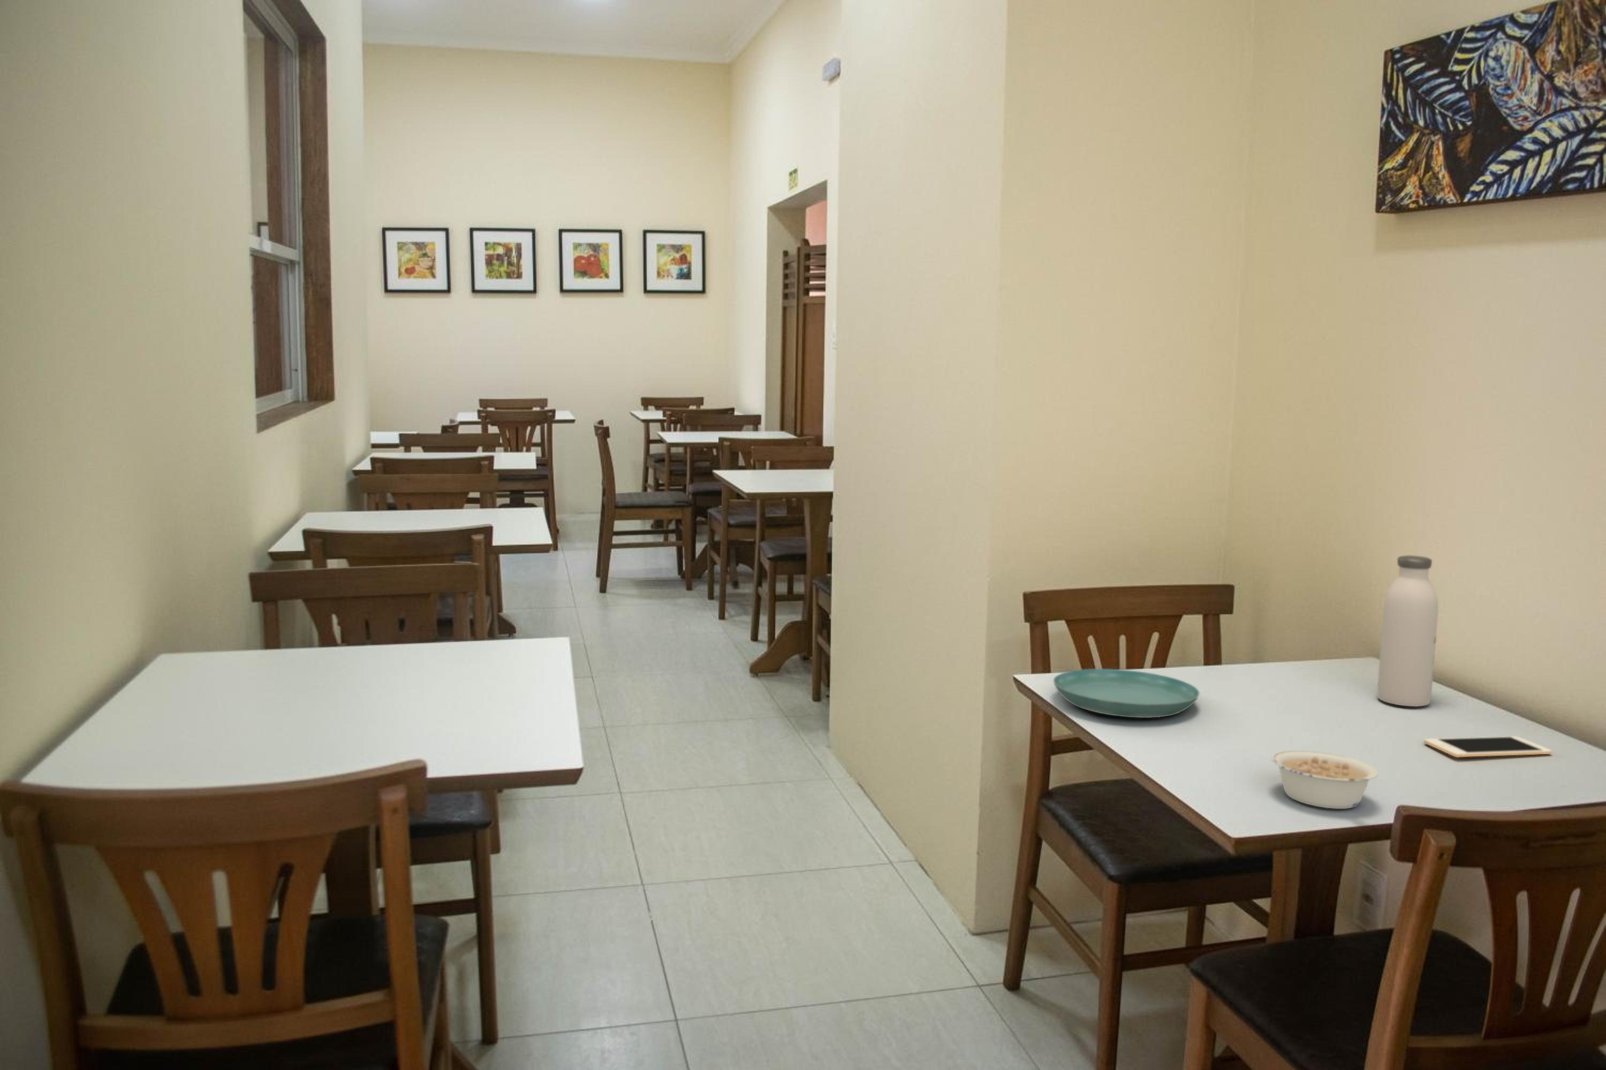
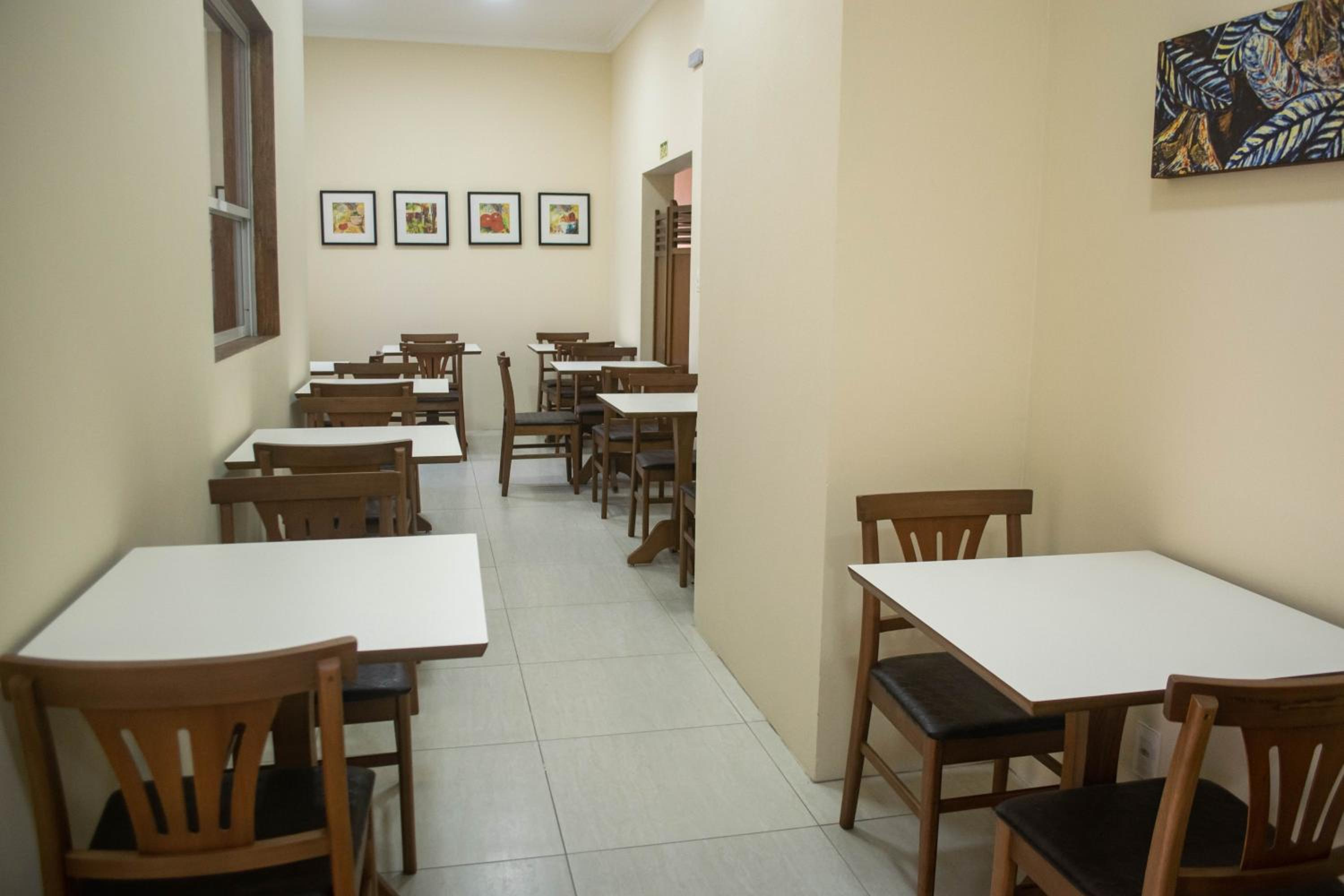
- legume [1271,750,1379,810]
- saucer [1053,669,1200,719]
- water bottle [1377,555,1439,707]
- cell phone [1423,736,1552,758]
